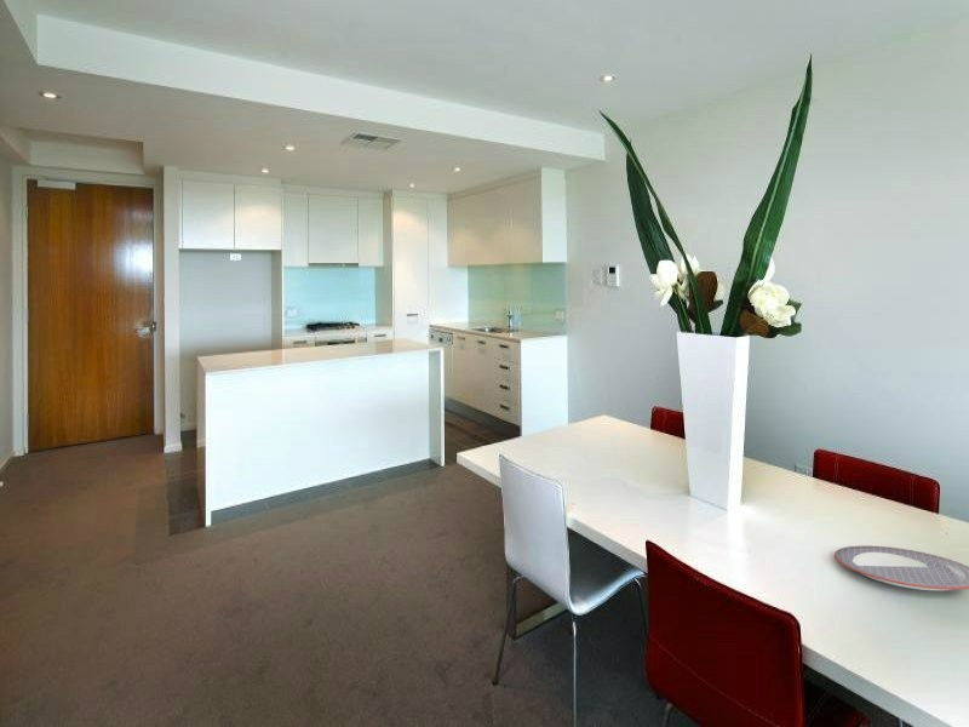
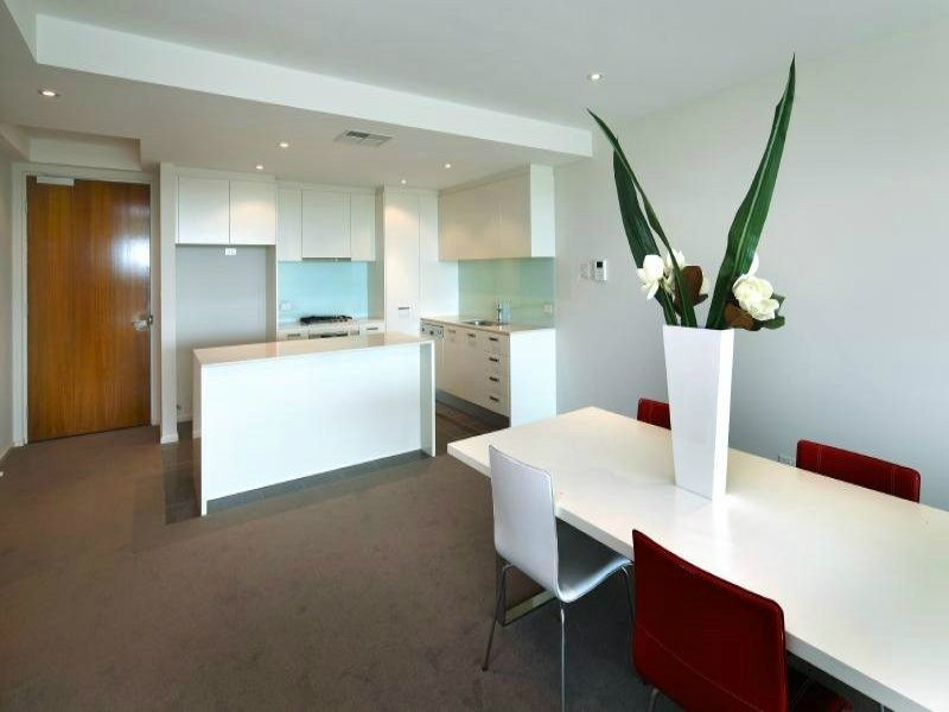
- plate [833,545,969,591]
